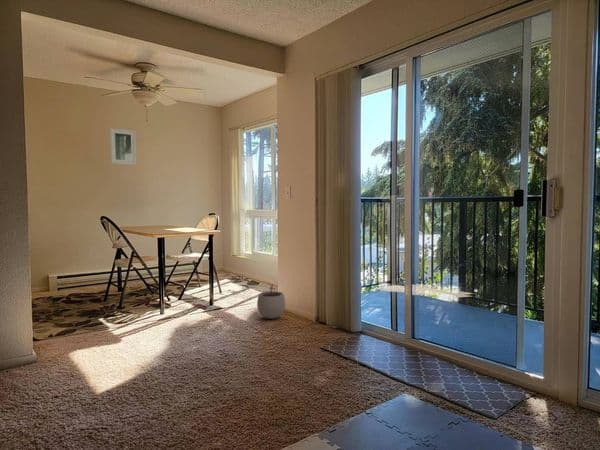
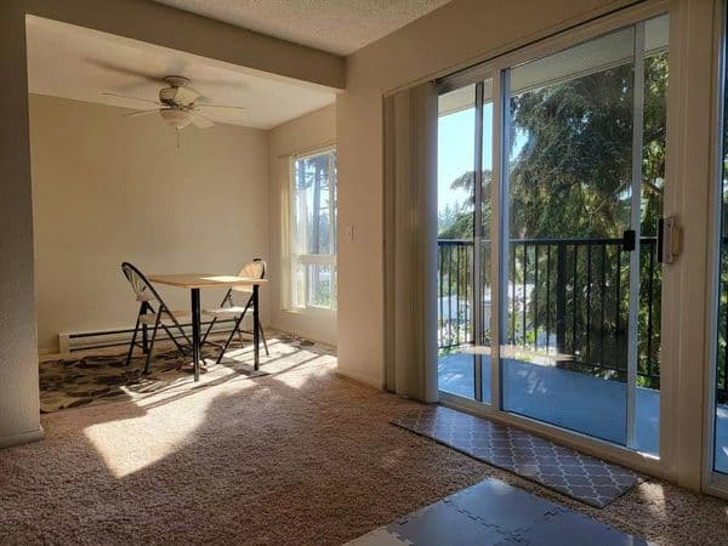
- plant pot [256,283,286,320]
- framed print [109,127,137,166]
